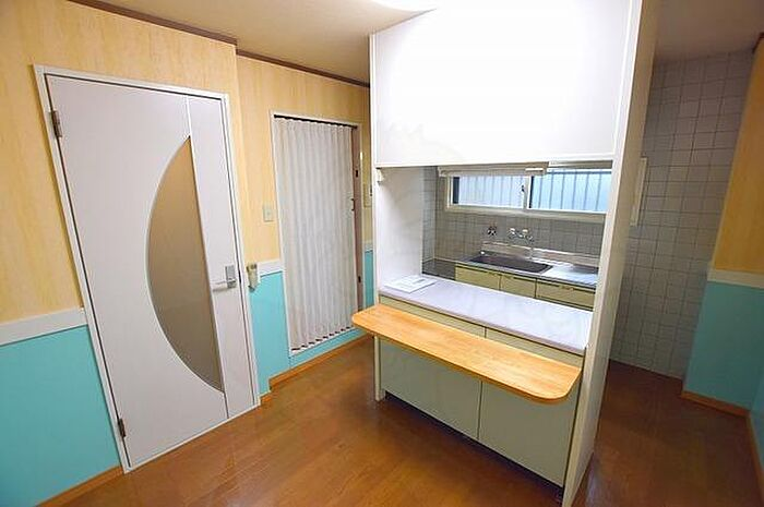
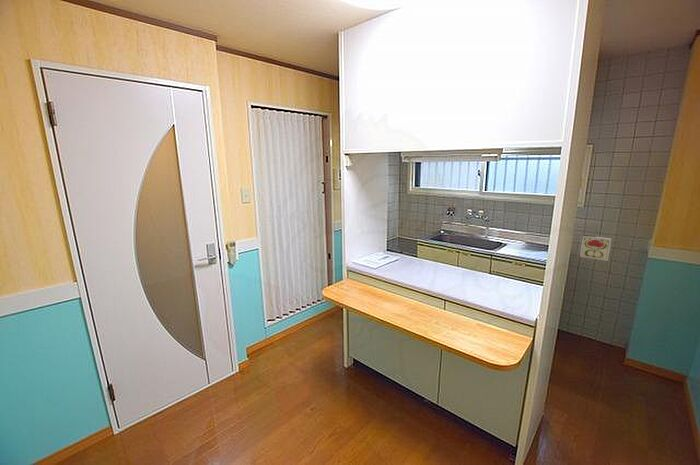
+ decorative tile [578,234,613,262]
